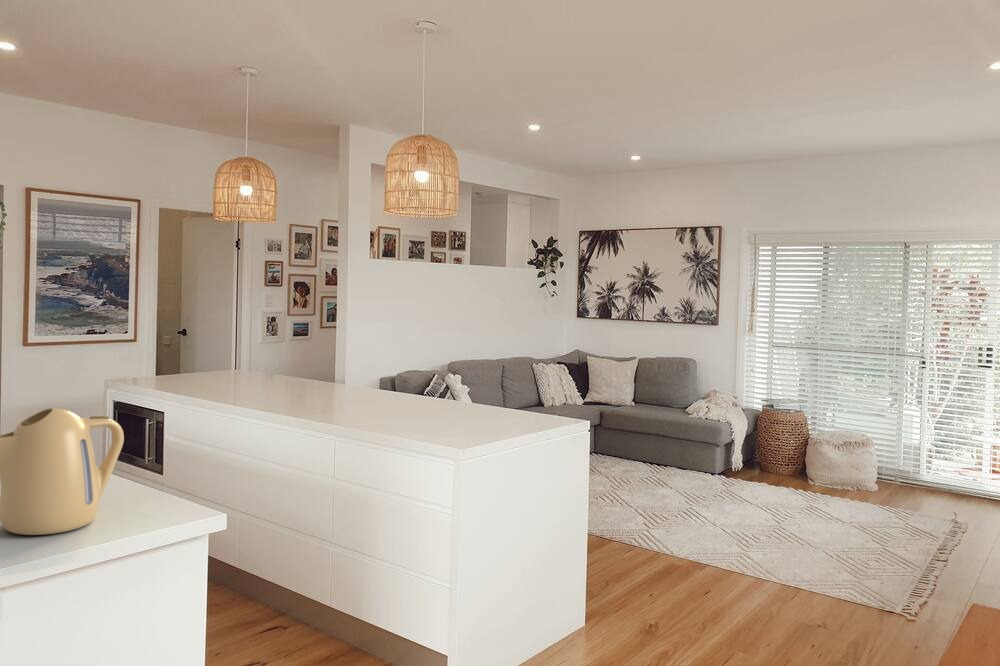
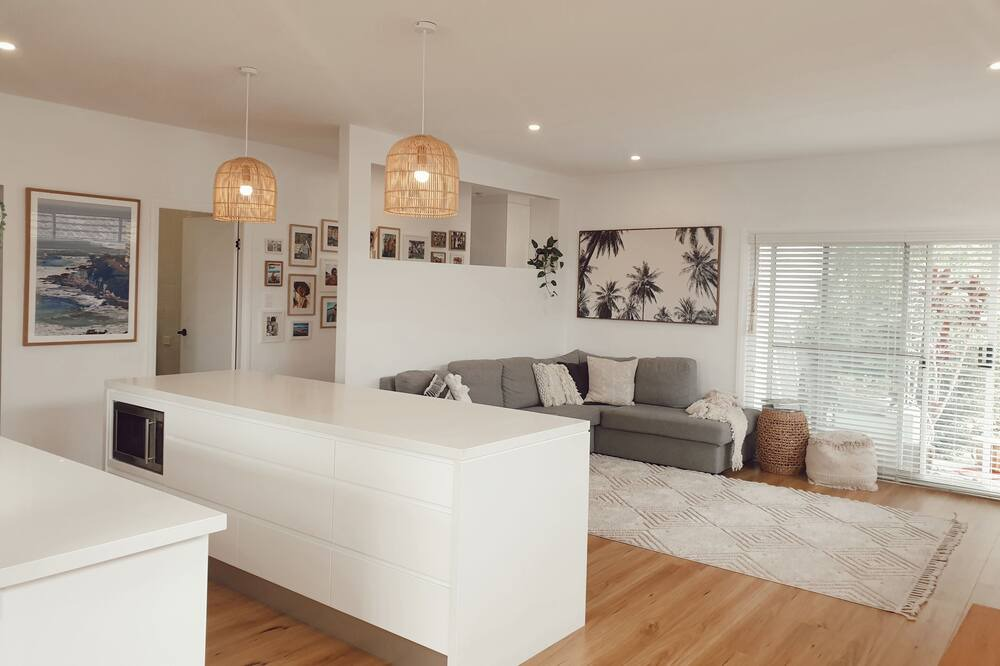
- kettle [0,407,125,536]
